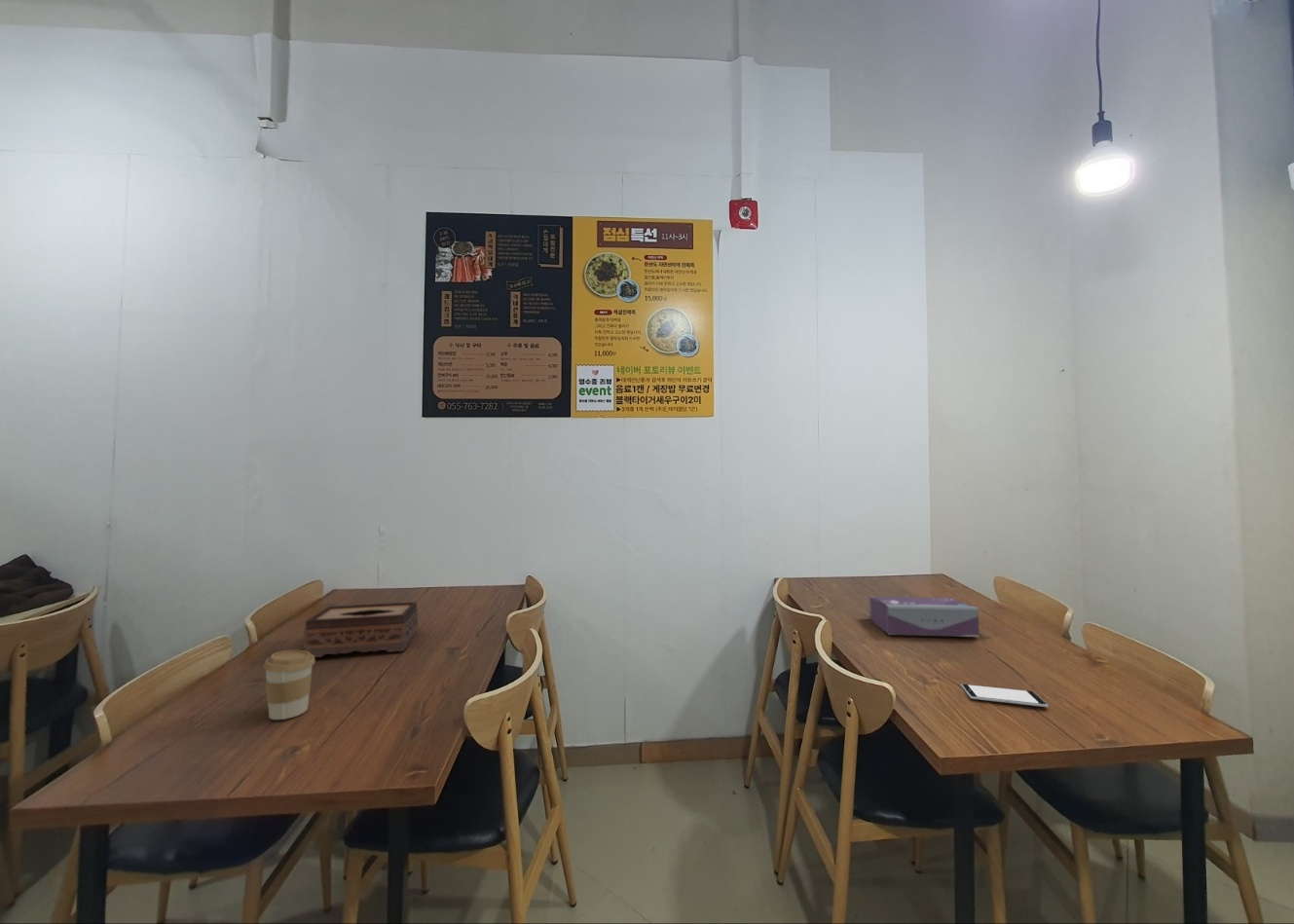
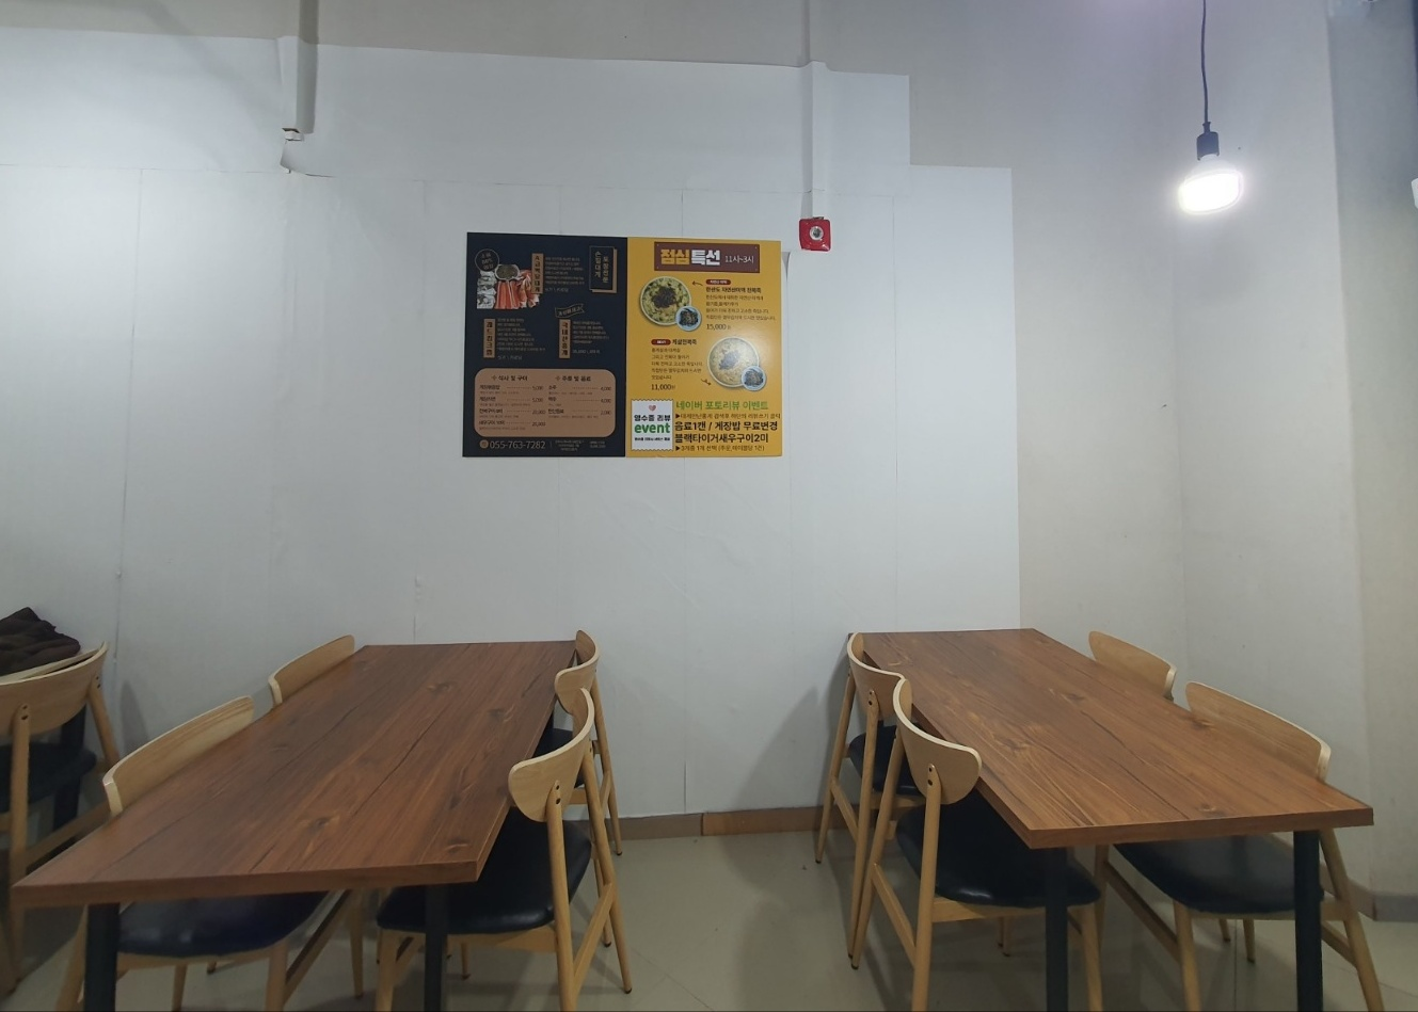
- tissue box [869,596,980,638]
- coffee cup [263,649,316,721]
- tissue box [303,601,419,658]
- smartphone [960,683,1050,708]
